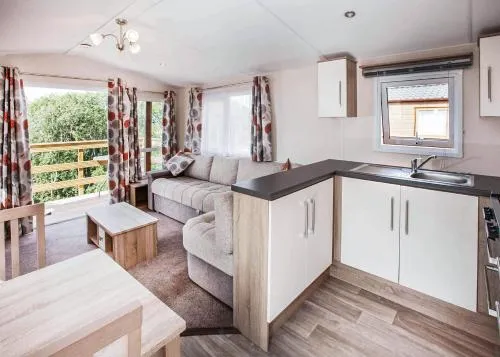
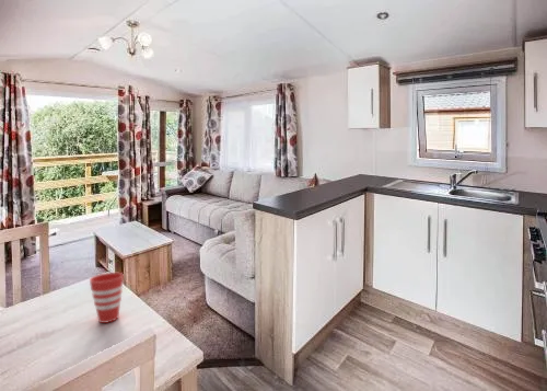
+ cup [89,272,124,324]
